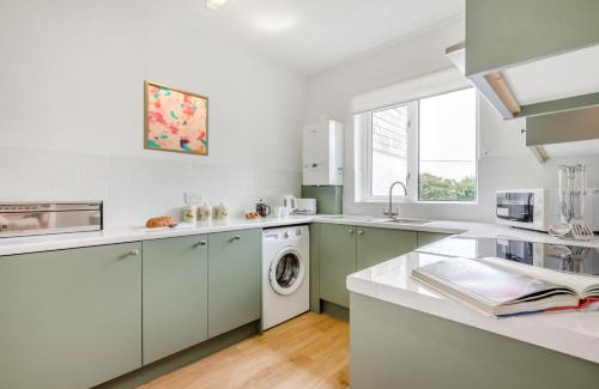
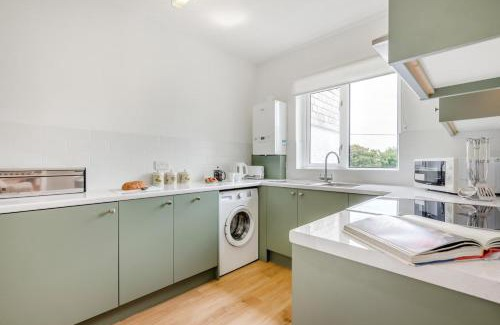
- wall art [143,79,210,157]
